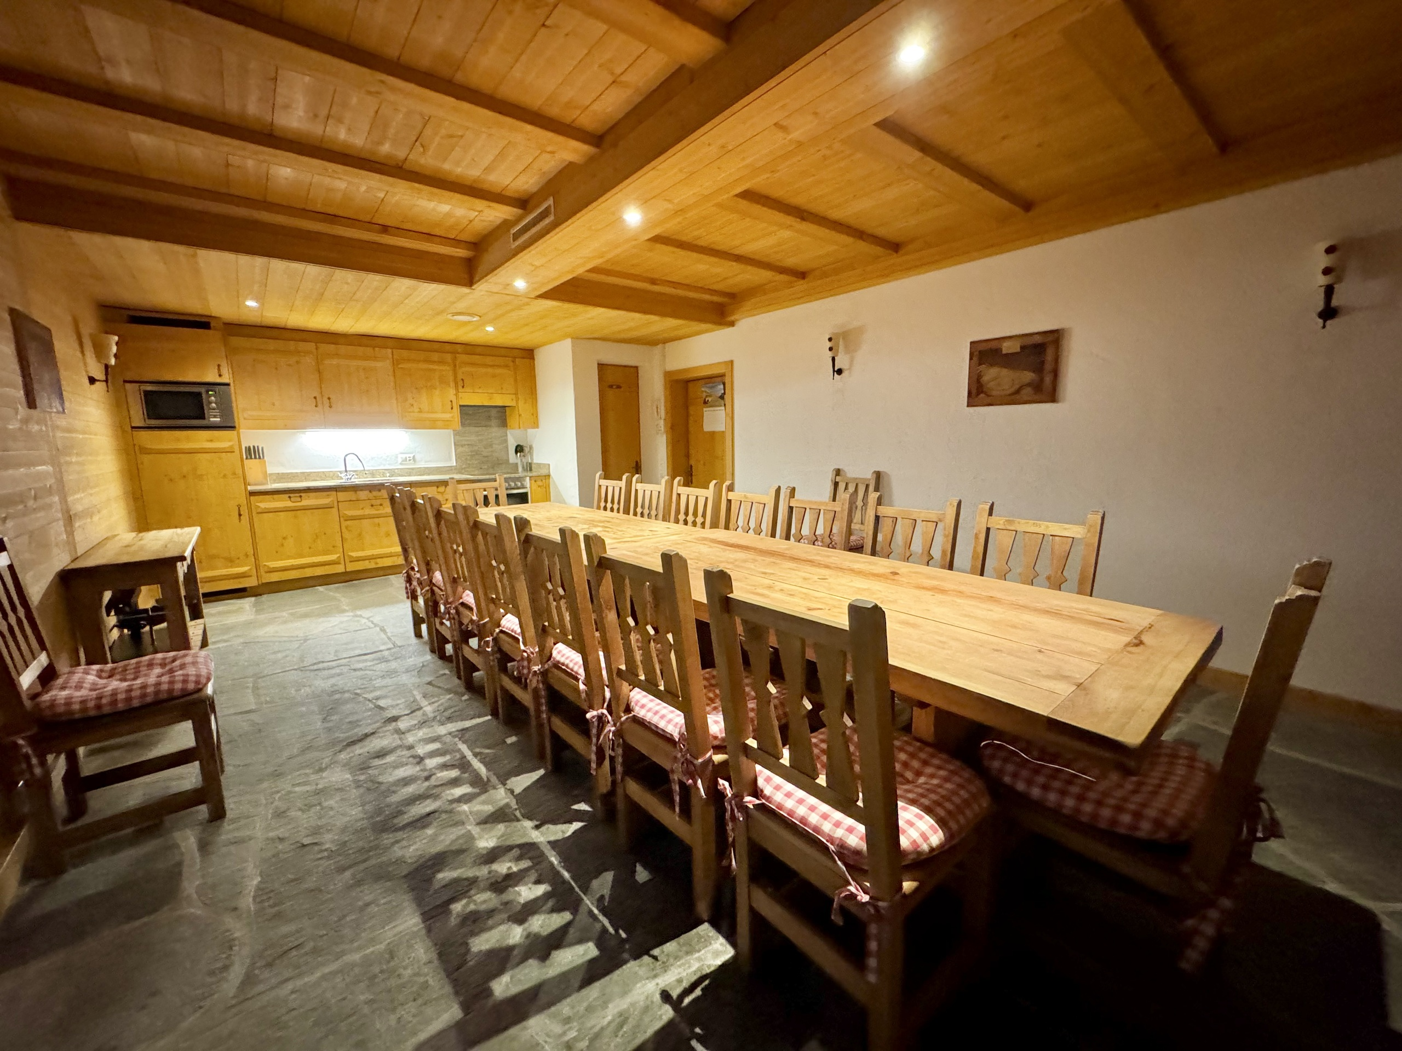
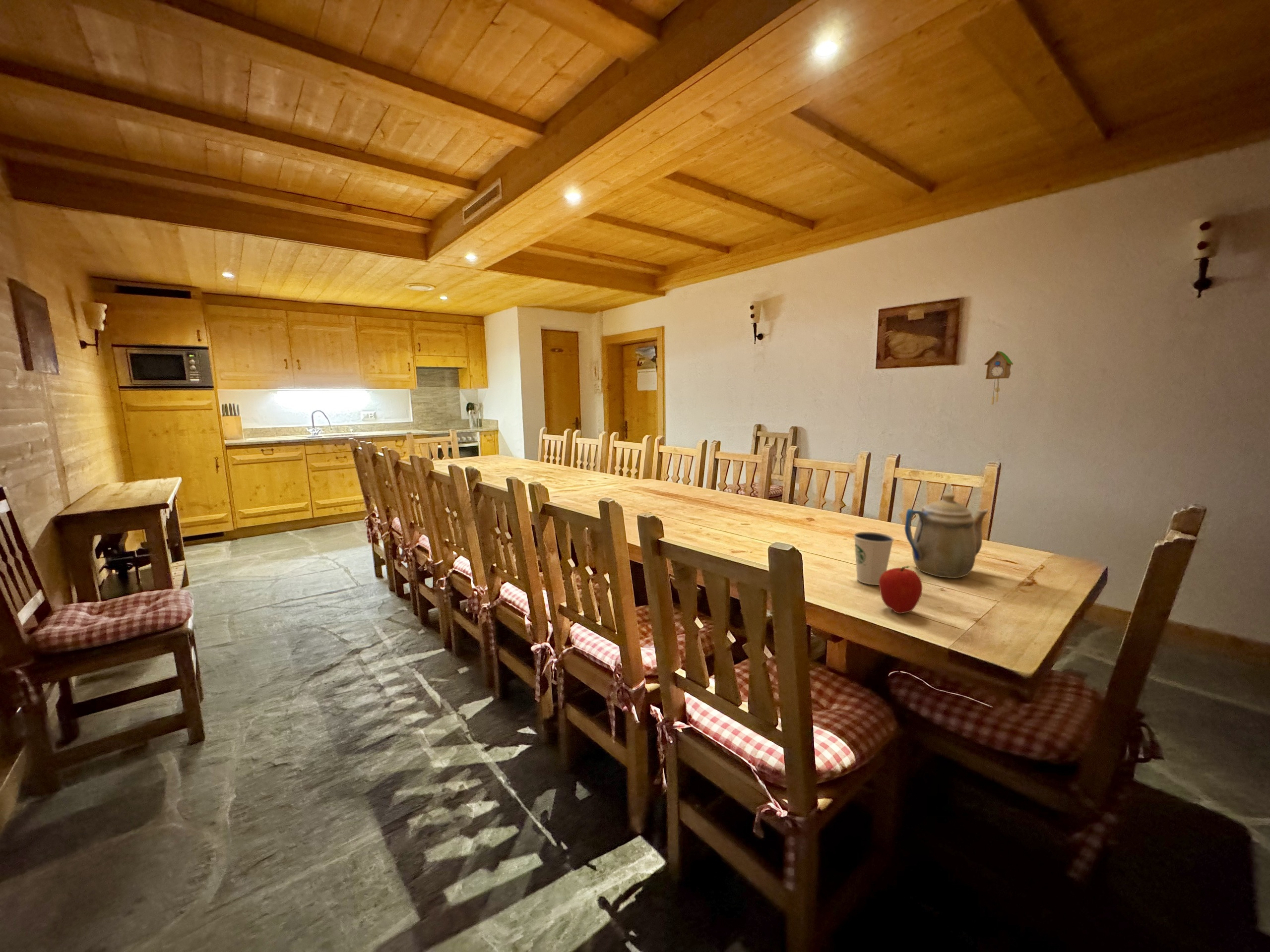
+ cuckoo clock [984,351,1014,405]
+ dixie cup [853,532,894,586]
+ fruit [879,565,923,614]
+ teapot [904,493,989,579]
